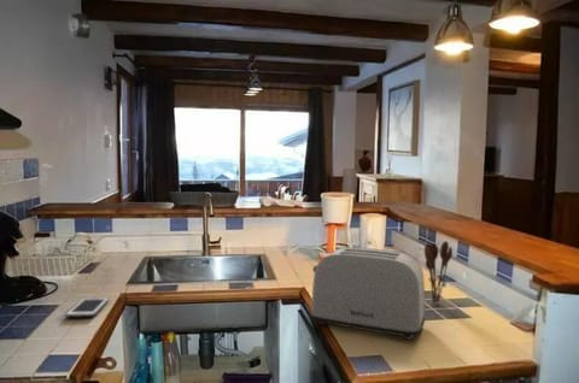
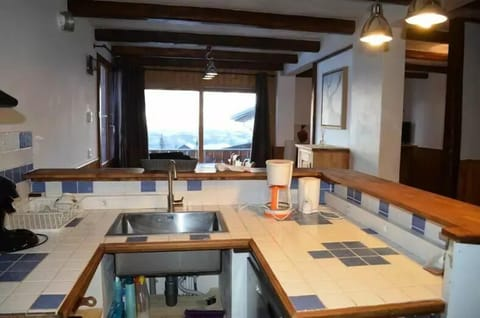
- toaster [310,246,426,341]
- utensil holder [423,240,454,304]
- cell phone [65,296,110,318]
